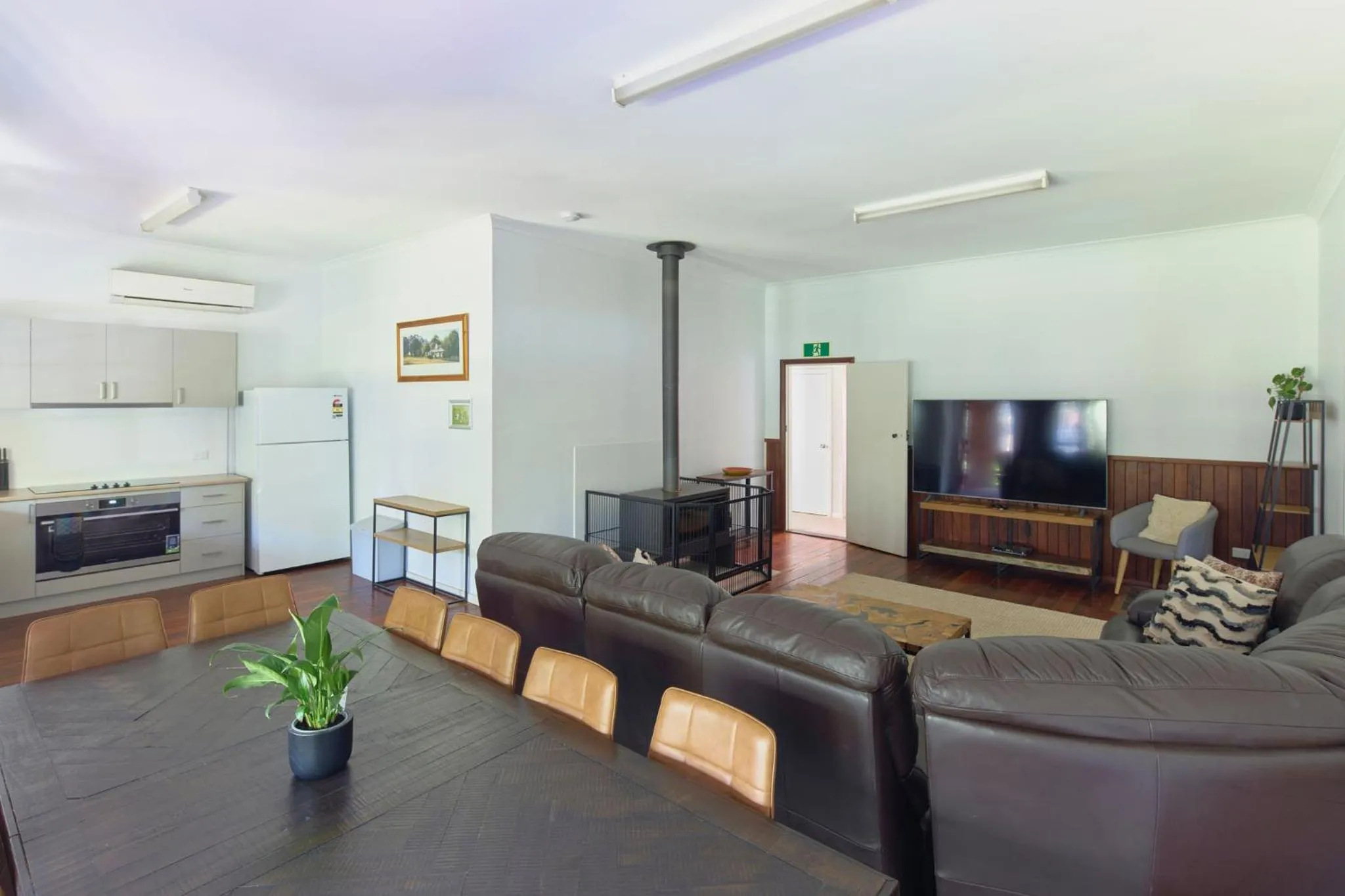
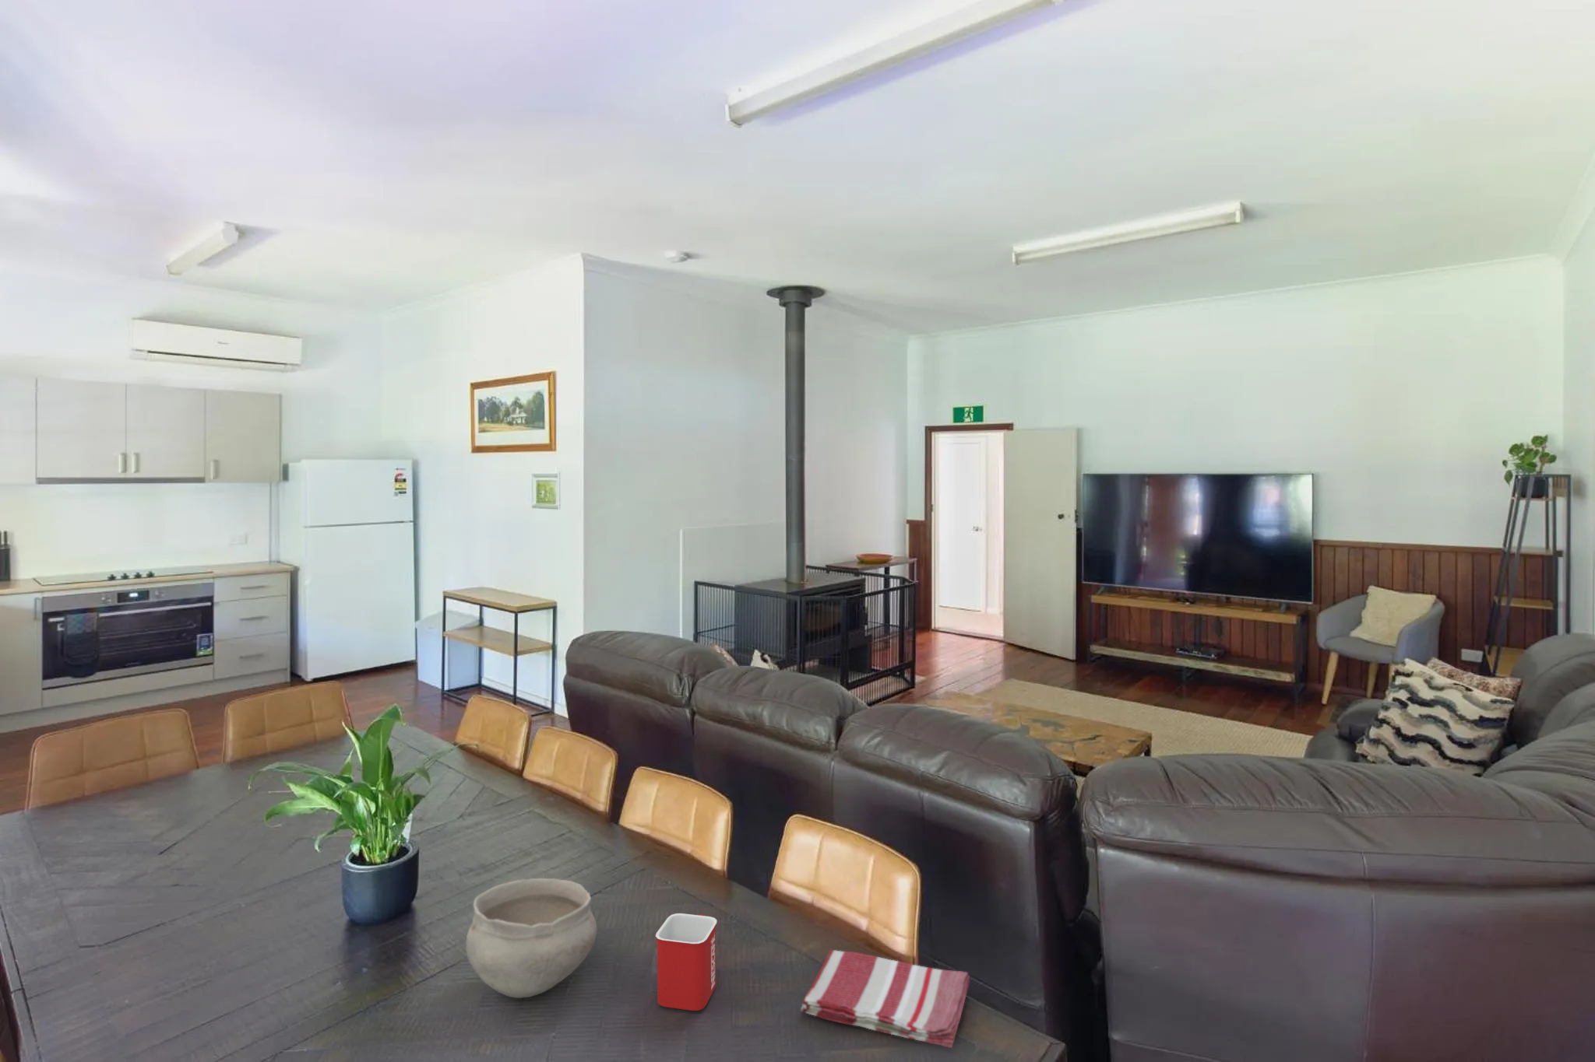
+ bowl [465,877,598,999]
+ mug [655,913,719,1011]
+ dish towel [799,949,970,1049]
